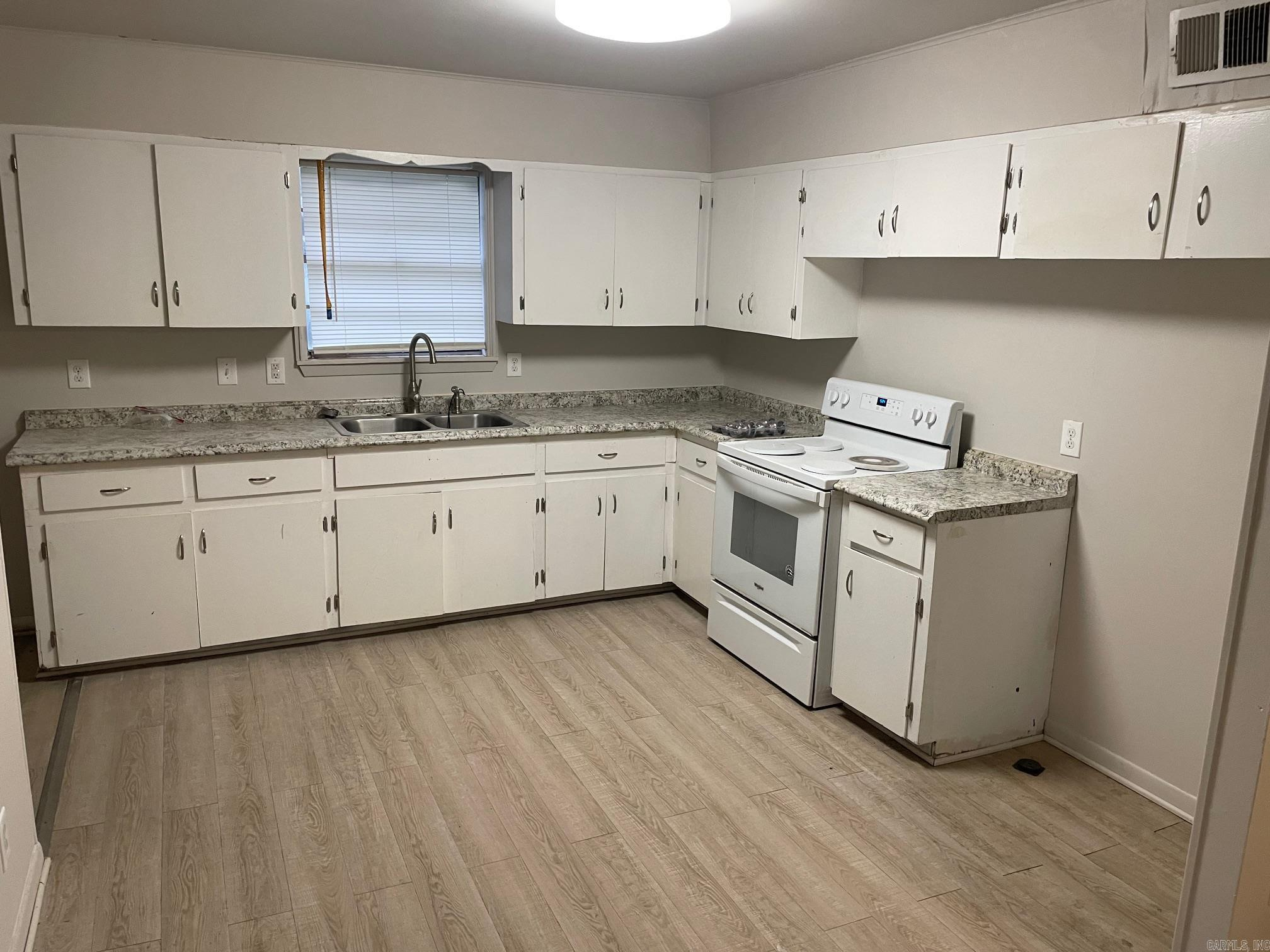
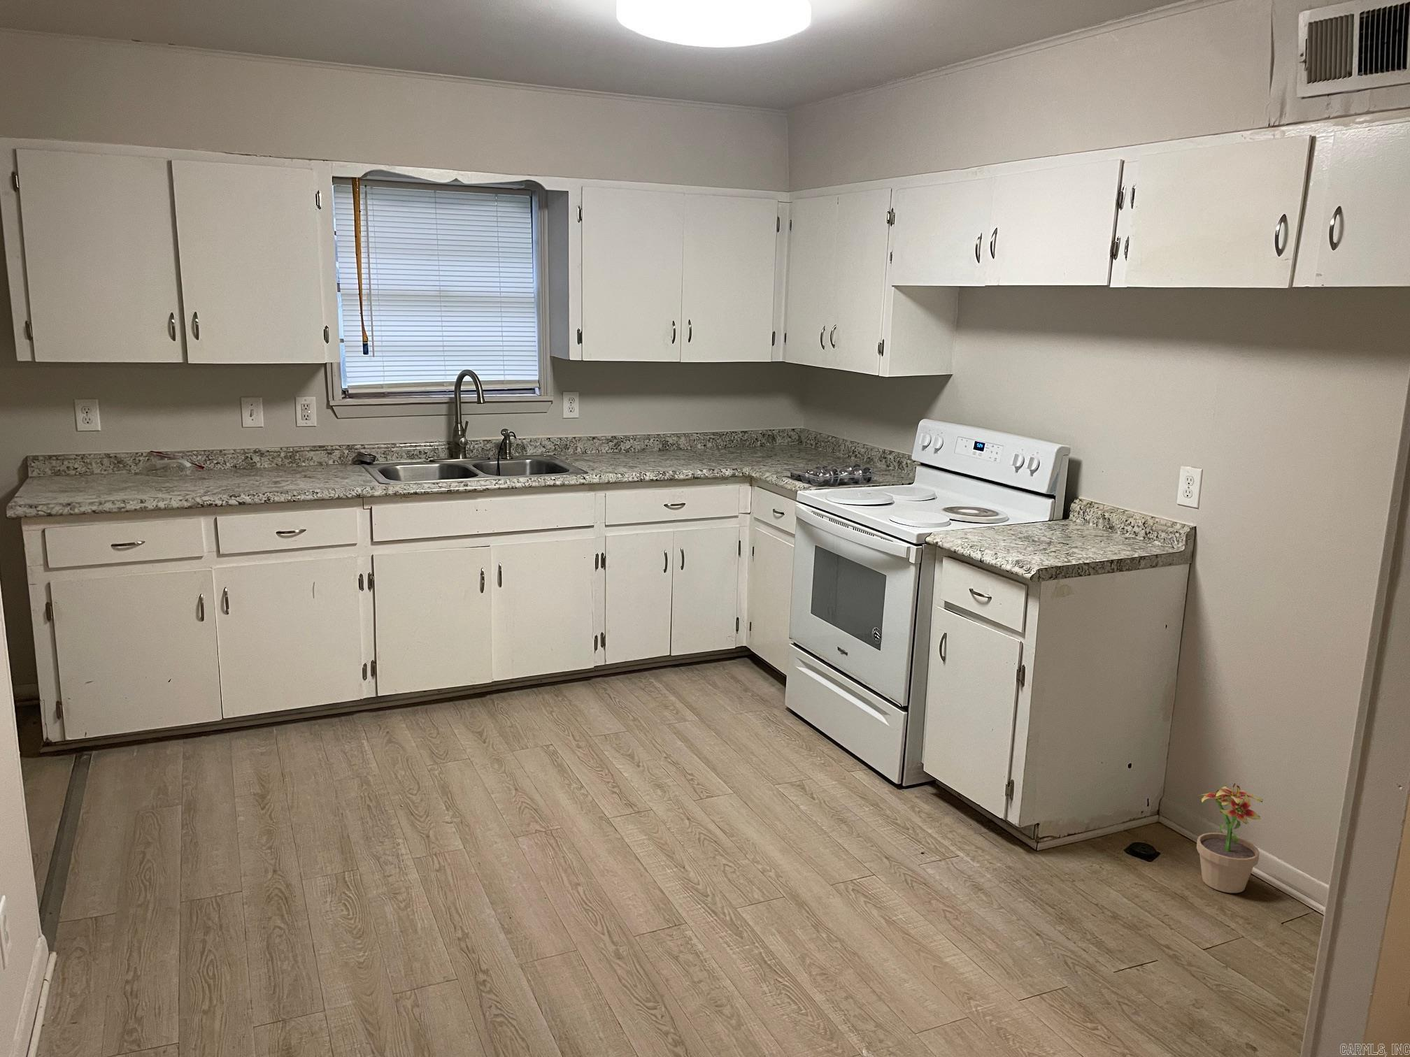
+ potted plant [1196,783,1263,894]
